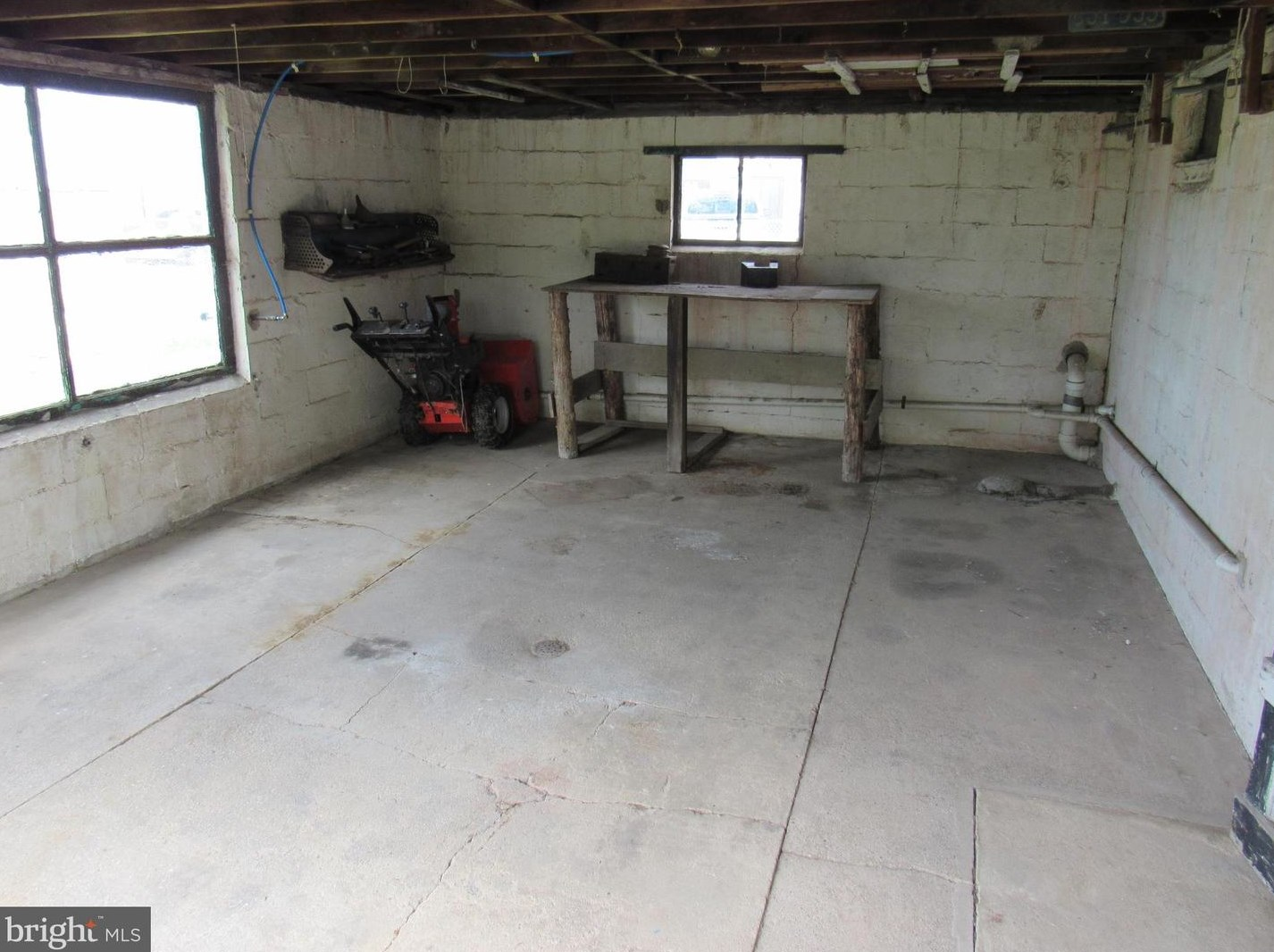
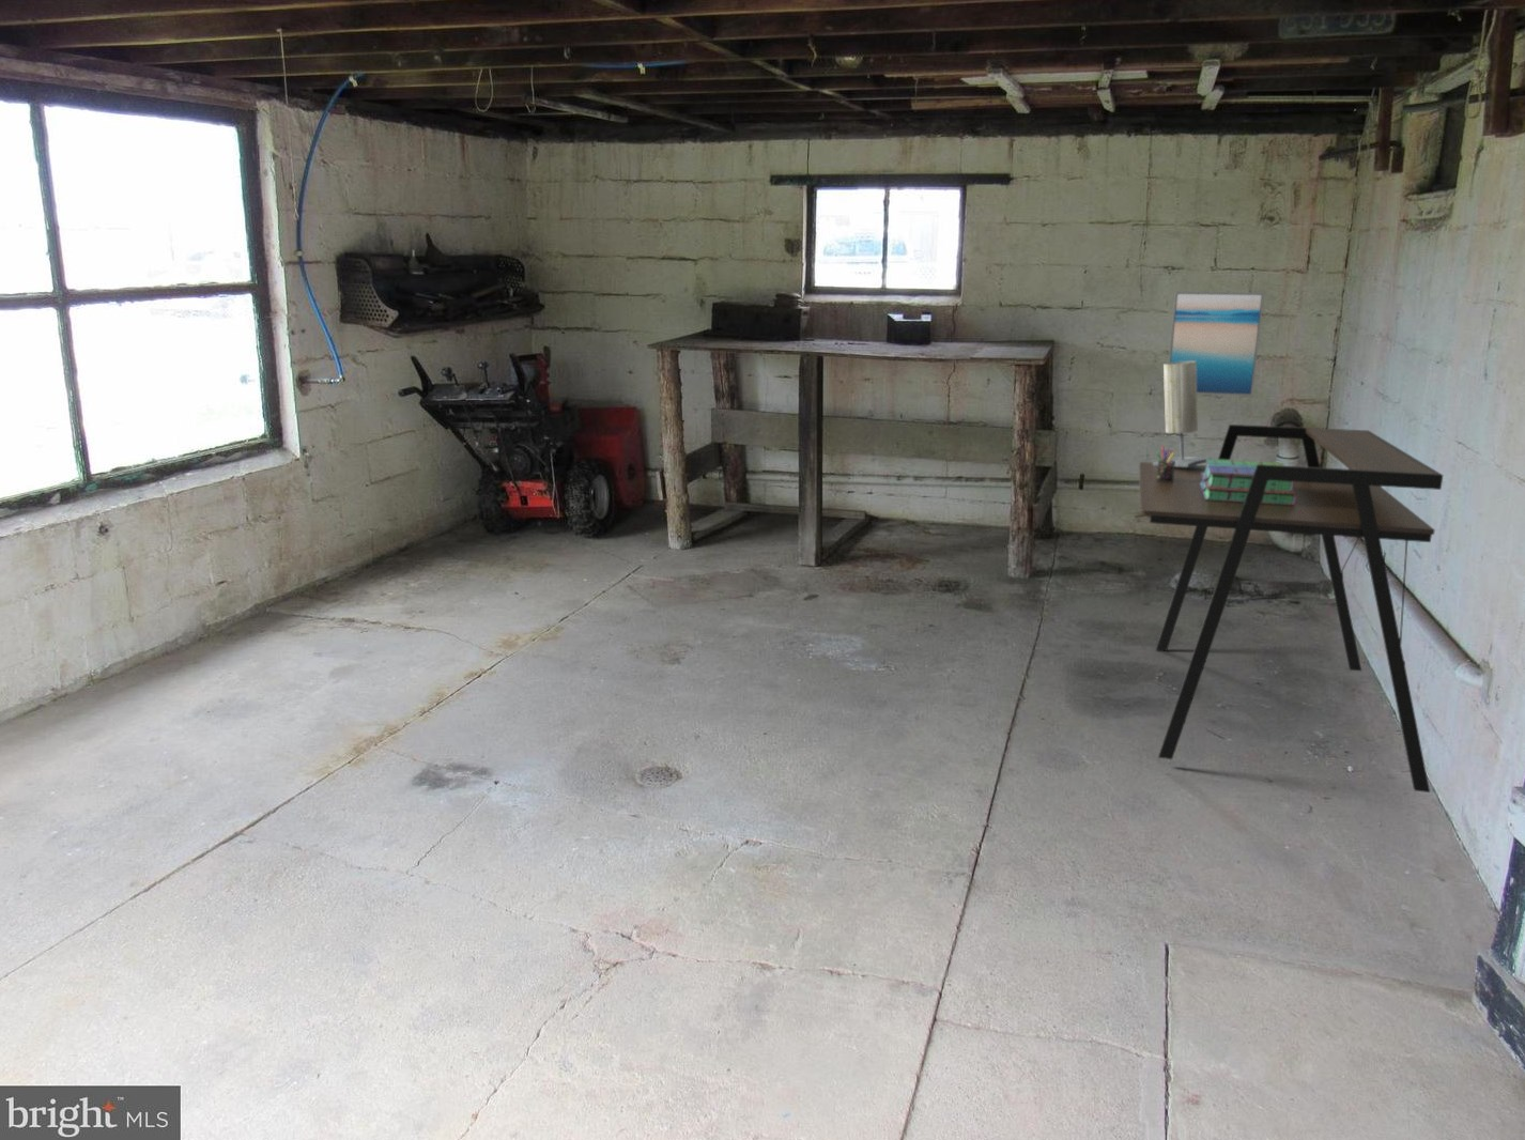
+ pen holder [1155,445,1175,483]
+ stack of books [1199,457,1296,505]
+ desk [1138,424,1444,794]
+ wall art [1167,291,1265,396]
+ table lamp [1152,362,1213,467]
